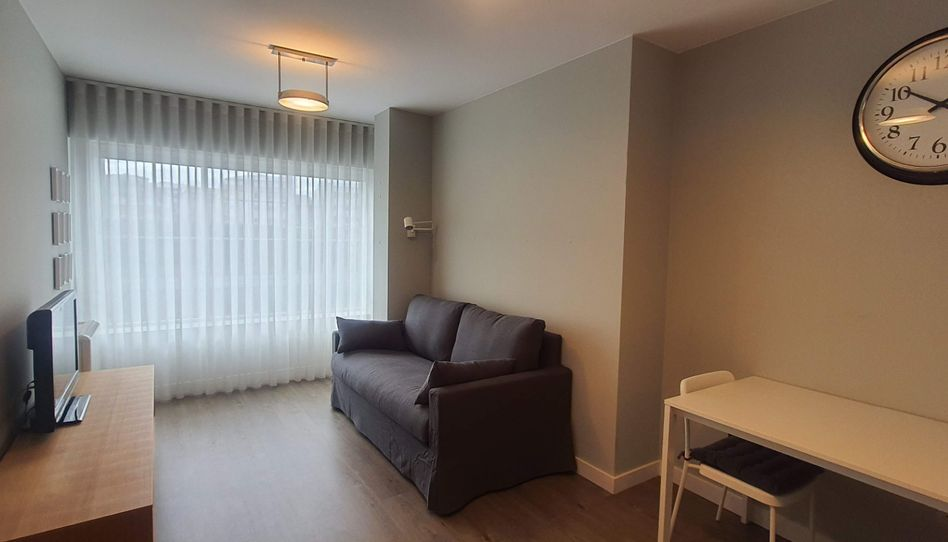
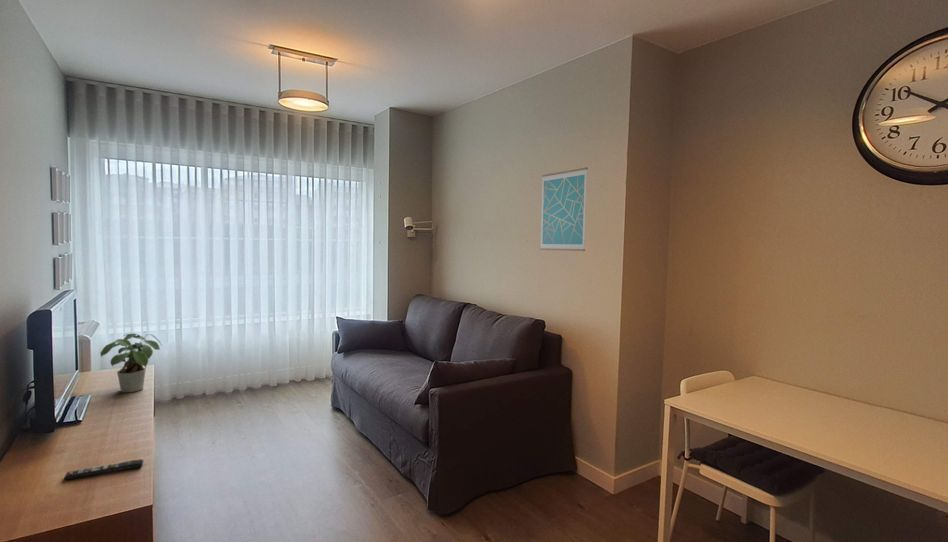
+ potted plant [99,332,163,393]
+ remote control [63,458,145,481]
+ wall art [539,166,589,252]
